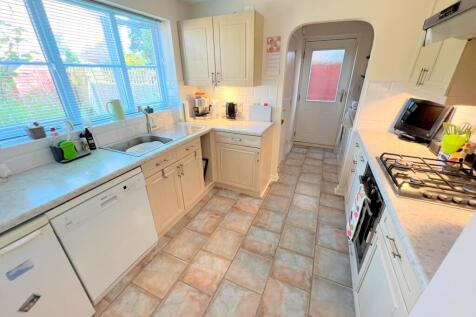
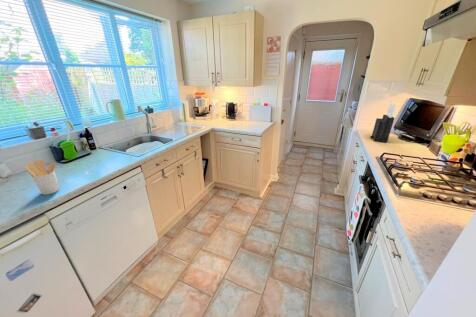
+ knife block [369,102,396,143]
+ utensil holder [24,159,61,196]
